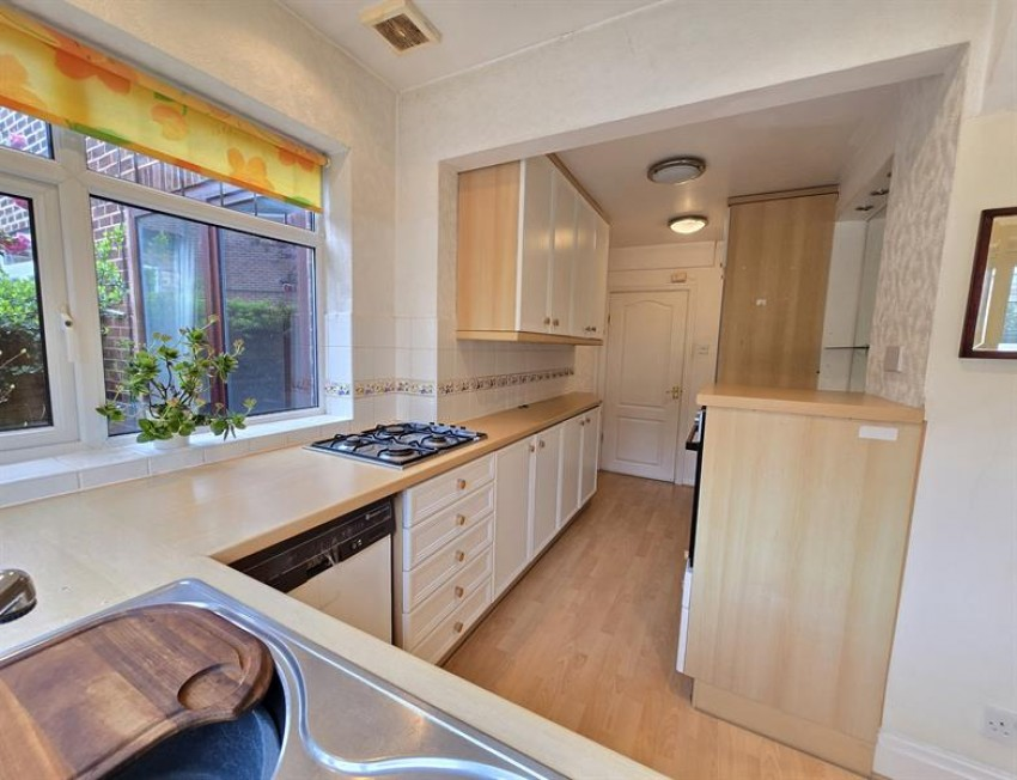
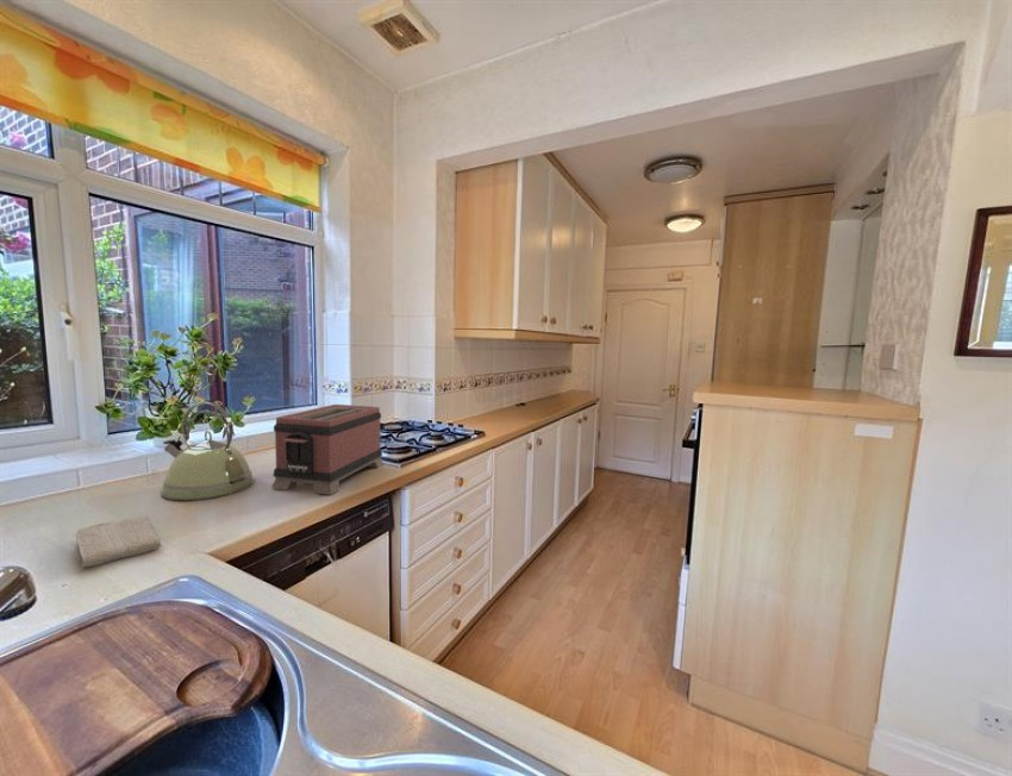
+ washcloth [75,514,163,568]
+ kettle [160,401,255,501]
+ toaster [270,403,385,496]
